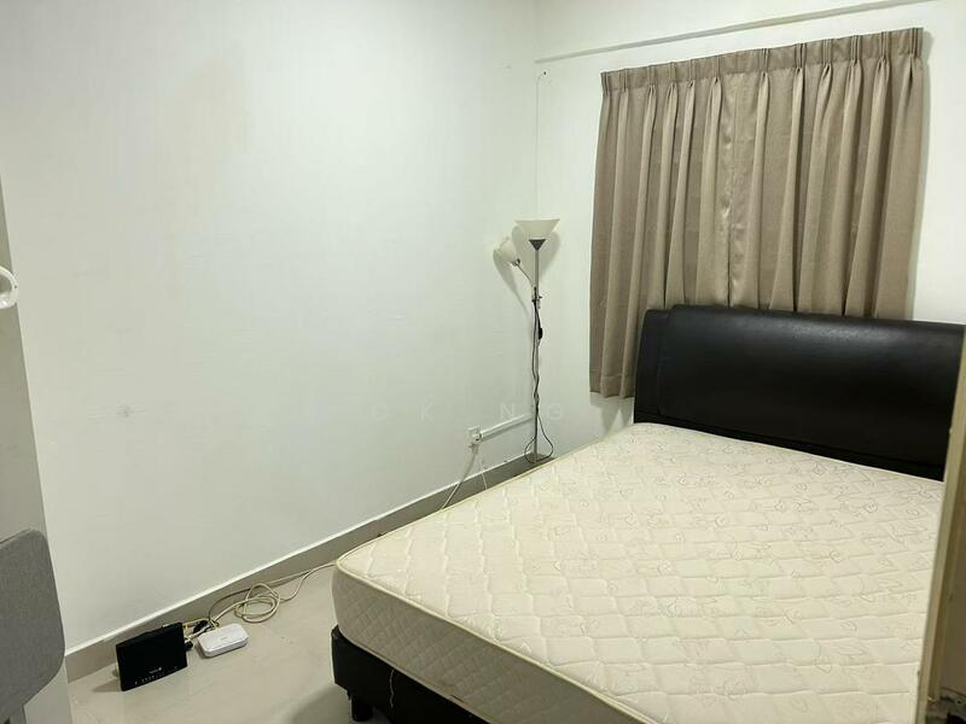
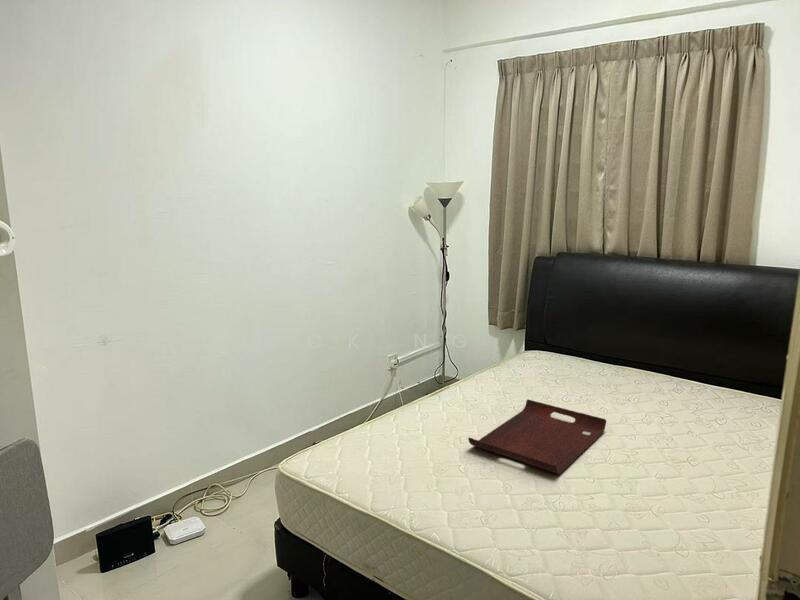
+ serving tray [467,398,607,475]
